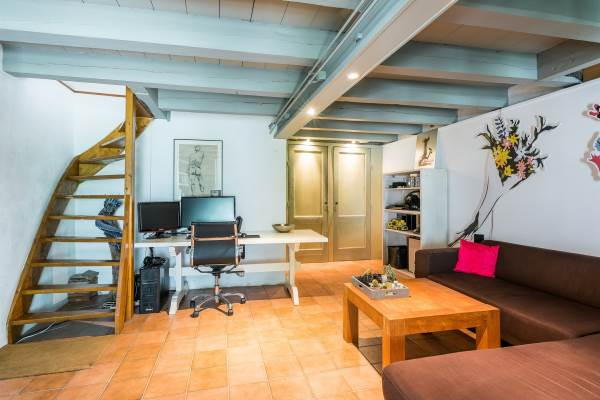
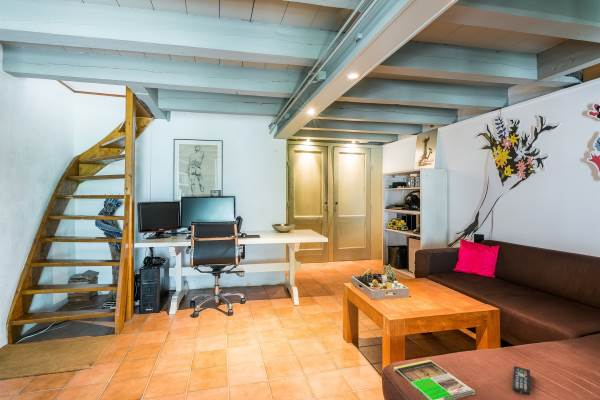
+ remote control [512,365,531,396]
+ magazine [393,359,476,400]
